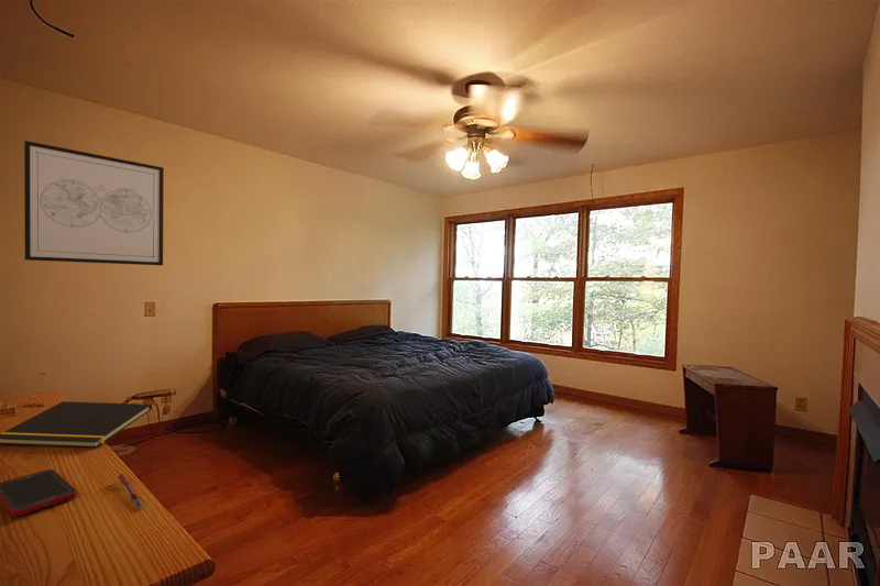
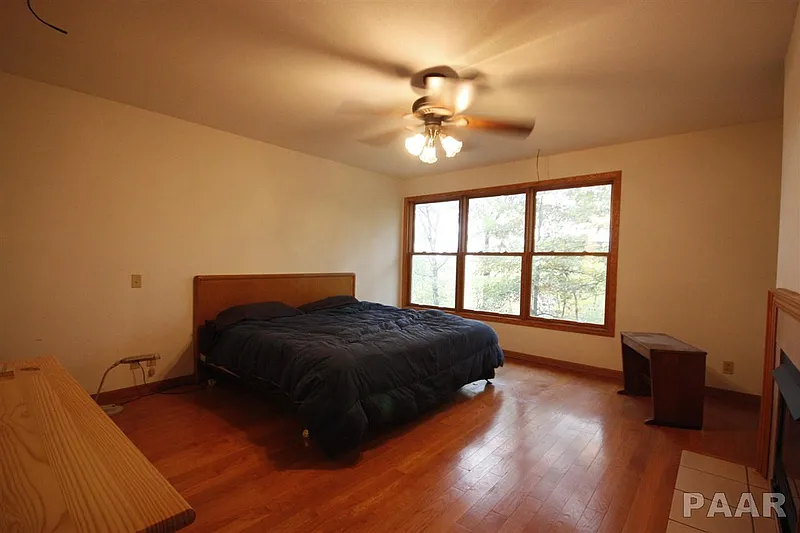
- notepad [0,400,153,449]
- pen [118,473,145,510]
- wall art [23,140,165,266]
- cell phone [0,468,78,518]
